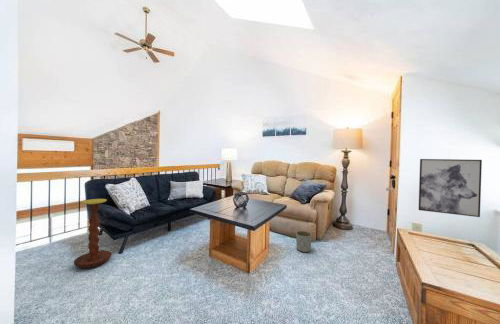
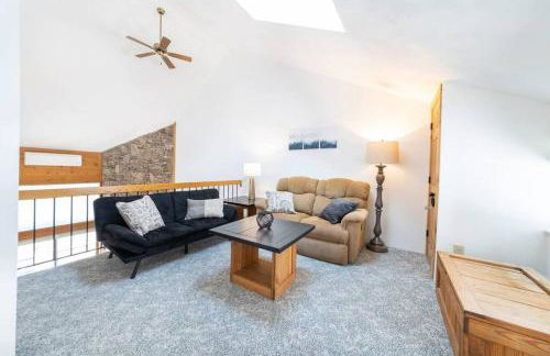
- planter [295,230,313,253]
- wall art [418,158,483,218]
- side table [73,198,113,269]
